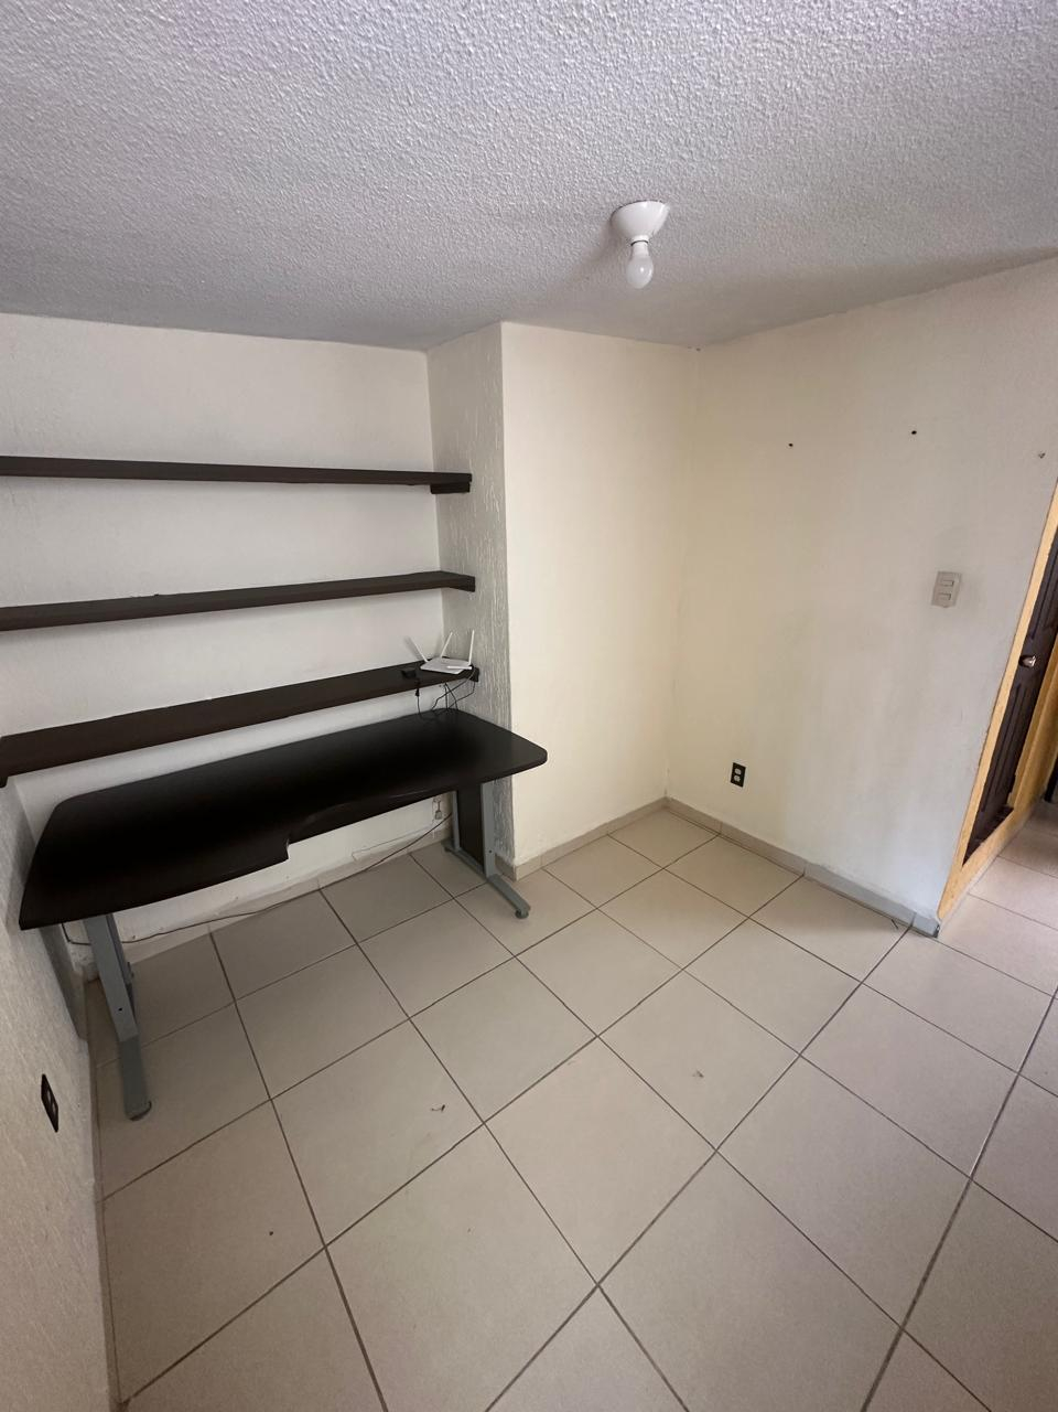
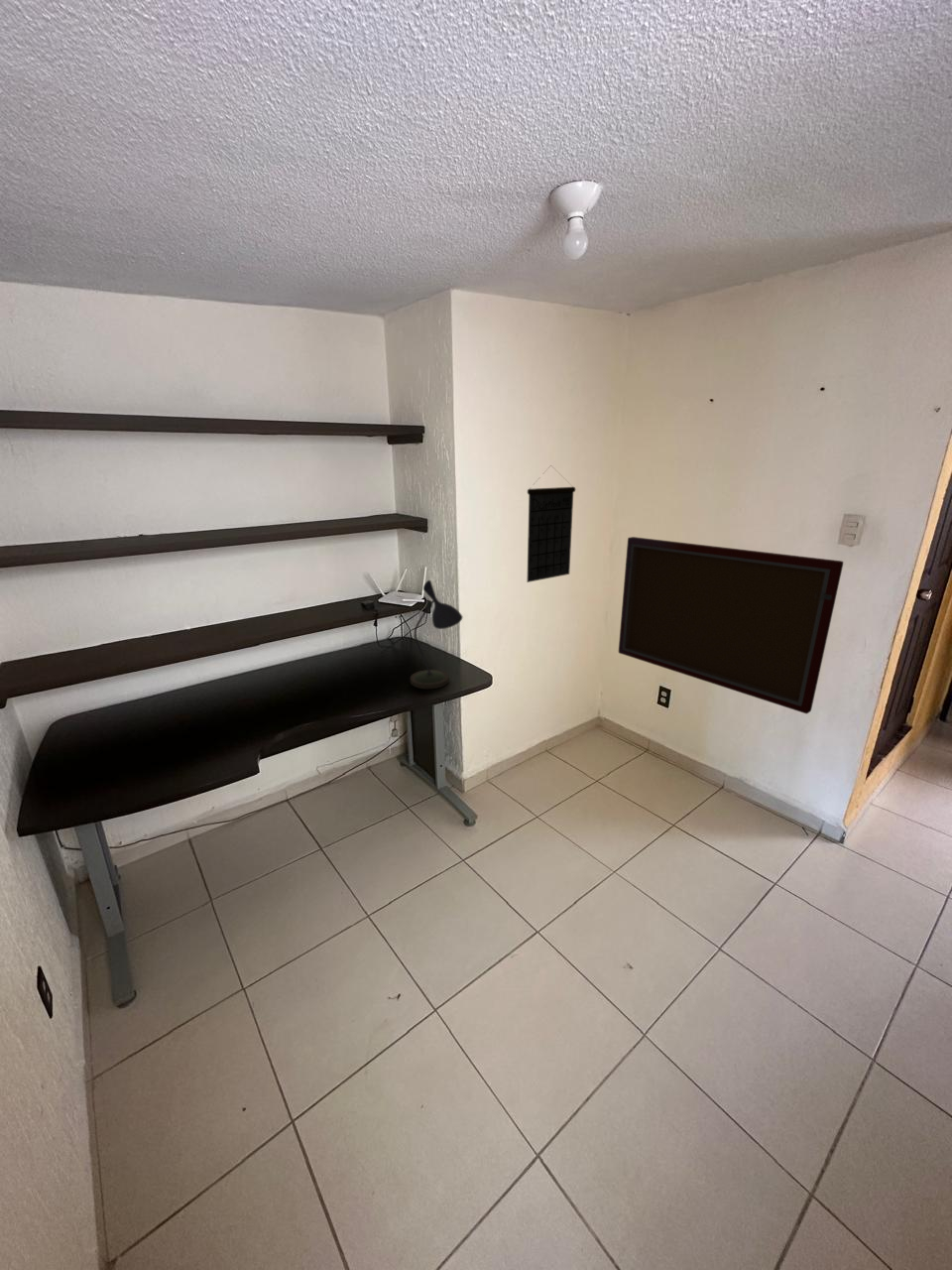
+ calendar [526,464,576,583]
+ desk lamp [410,579,464,690]
+ wall art [618,536,844,714]
